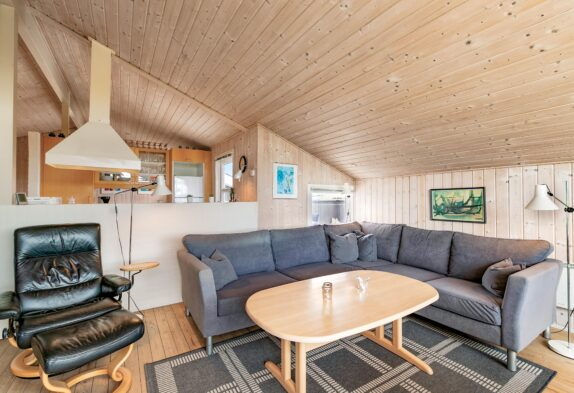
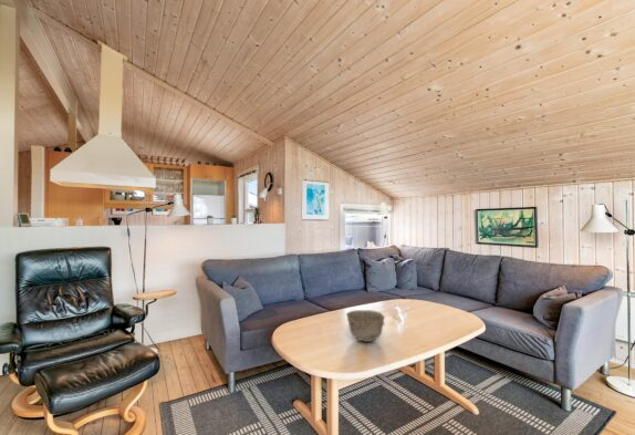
+ bowl [345,309,386,343]
